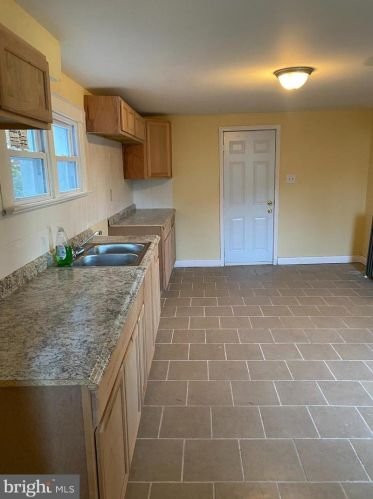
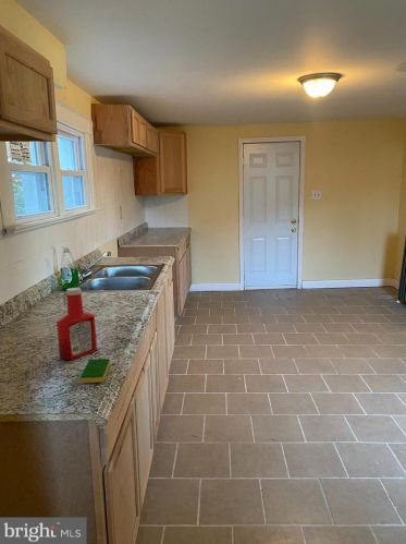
+ soap bottle [56,287,98,361]
+ dish sponge [79,358,111,384]
